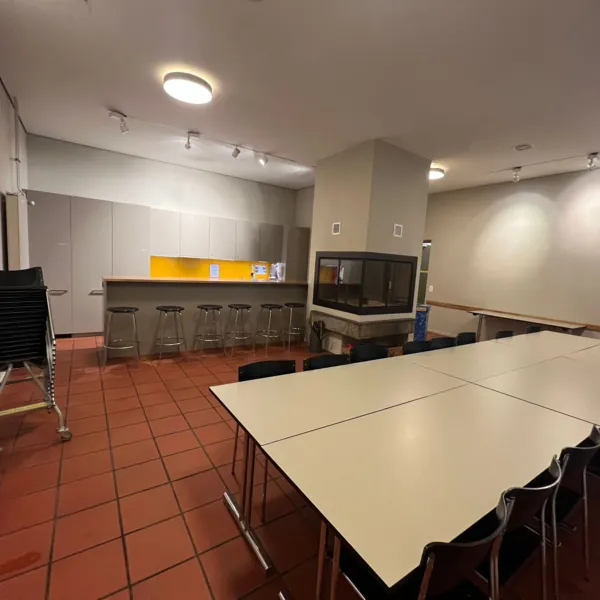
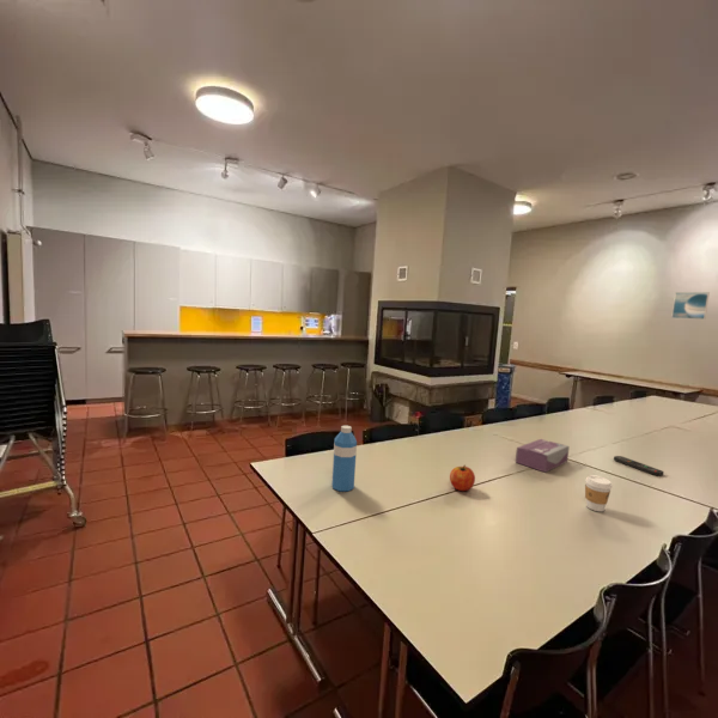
+ fruit [449,464,476,492]
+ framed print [670,291,711,321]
+ coffee cup [584,474,613,512]
+ water bottle [330,425,358,492]
+ remote control [613,455,665,477]
+ tissue box [515,438,571,474]
